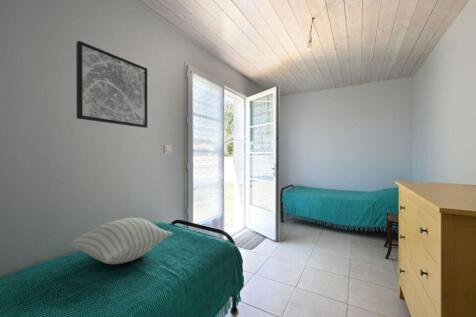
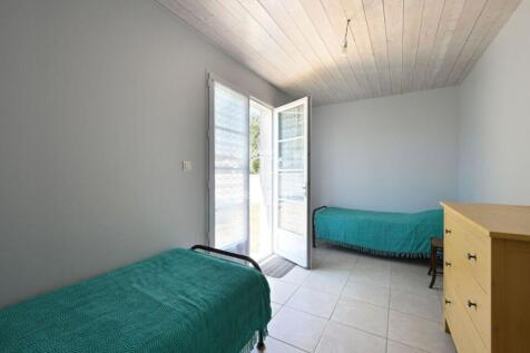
- pillow [68,217,173,265]
- wall art [75,40,148,129]
